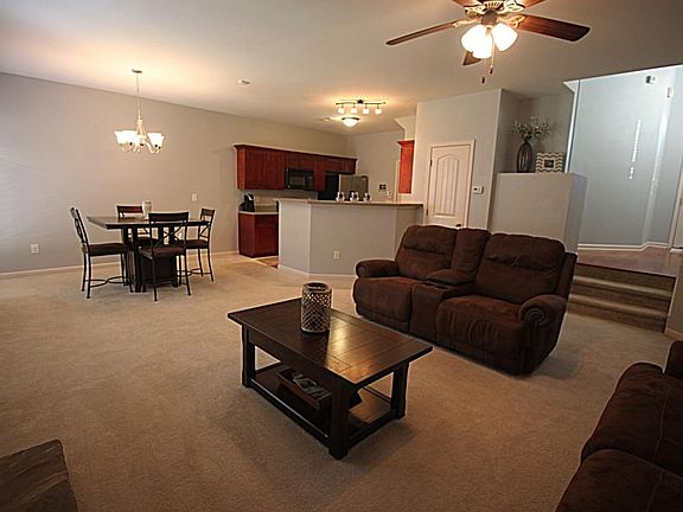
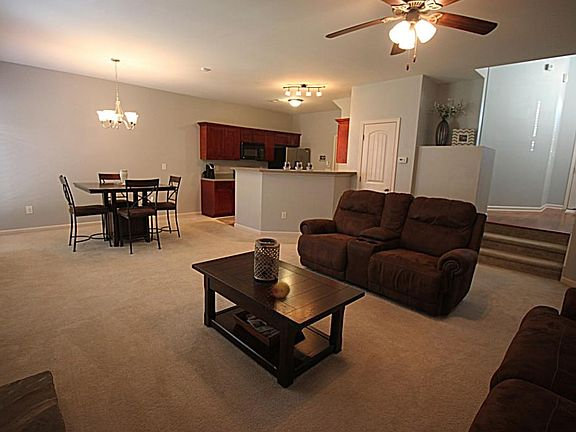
+ fruit [271,281,291,299]
